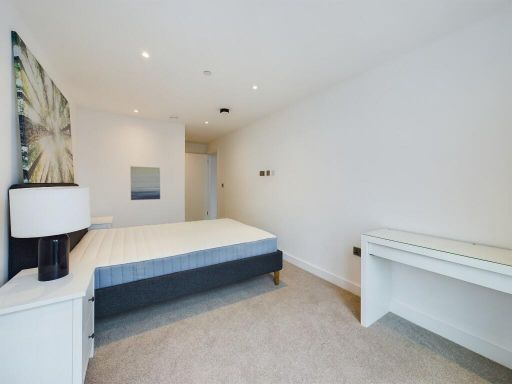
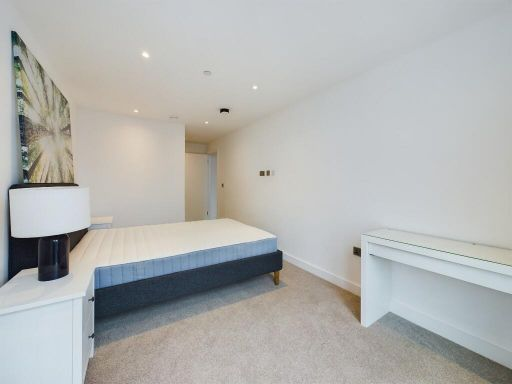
- wall art [129,165,161,201]
